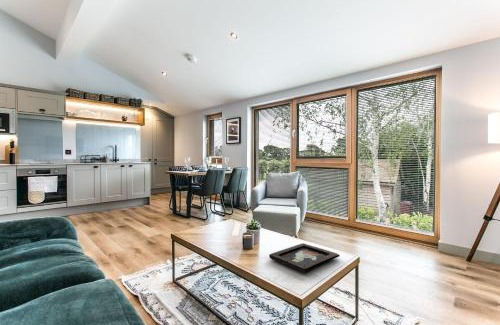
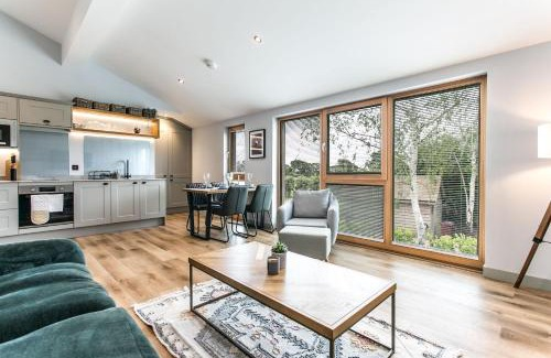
- decorative tray [268,242,341,274]
